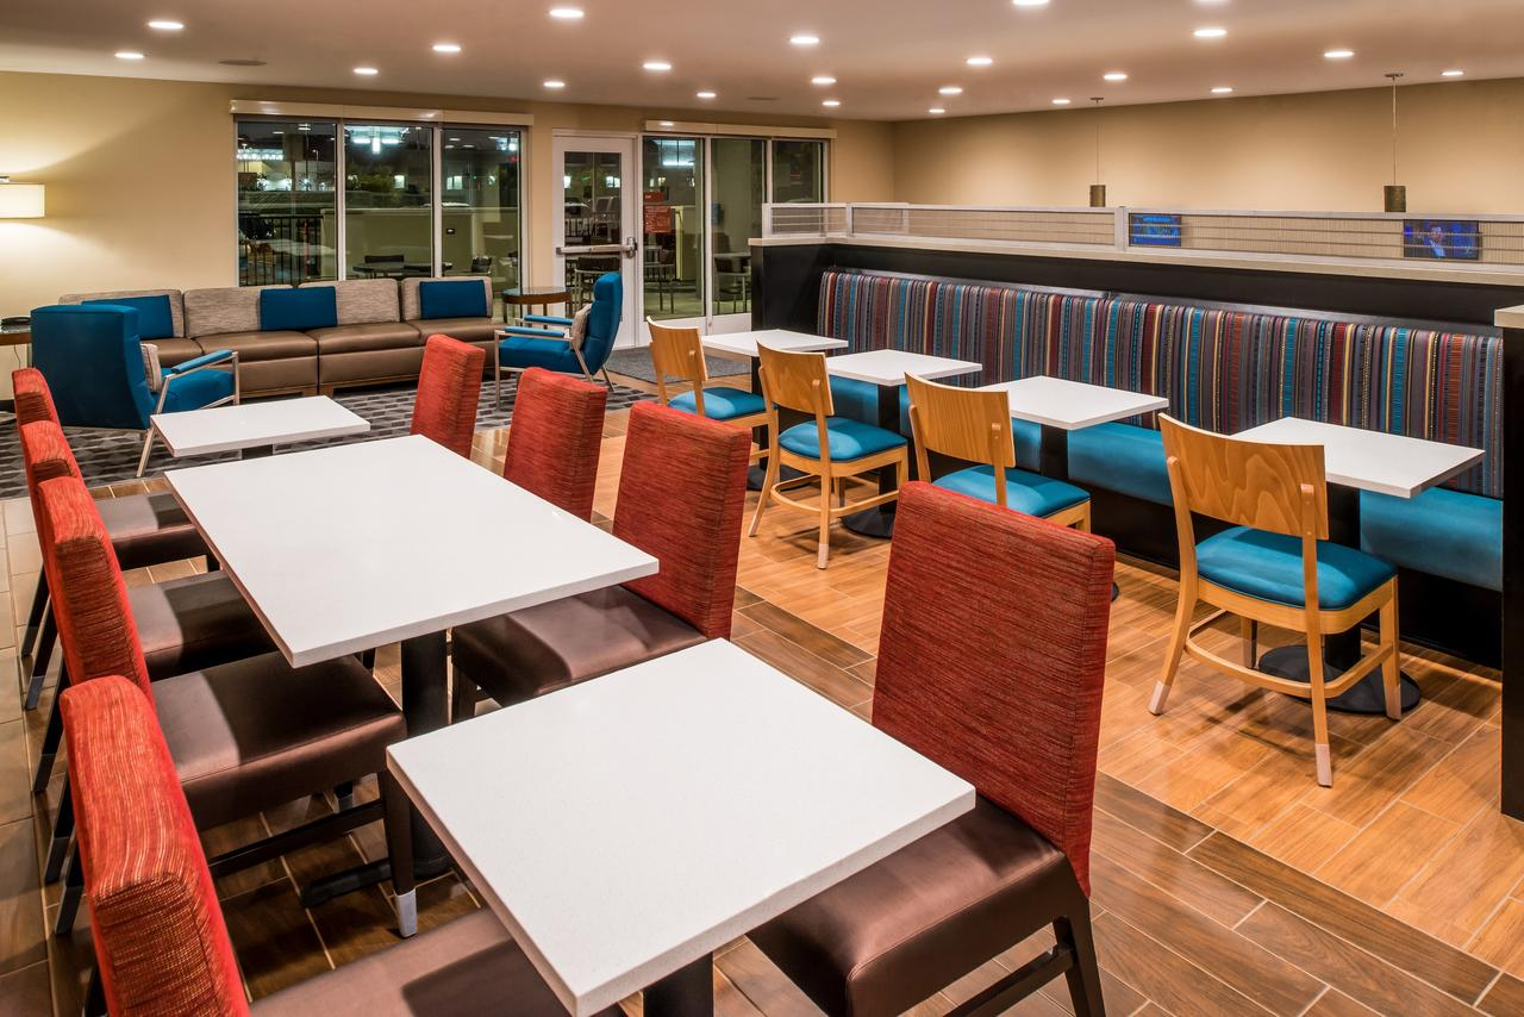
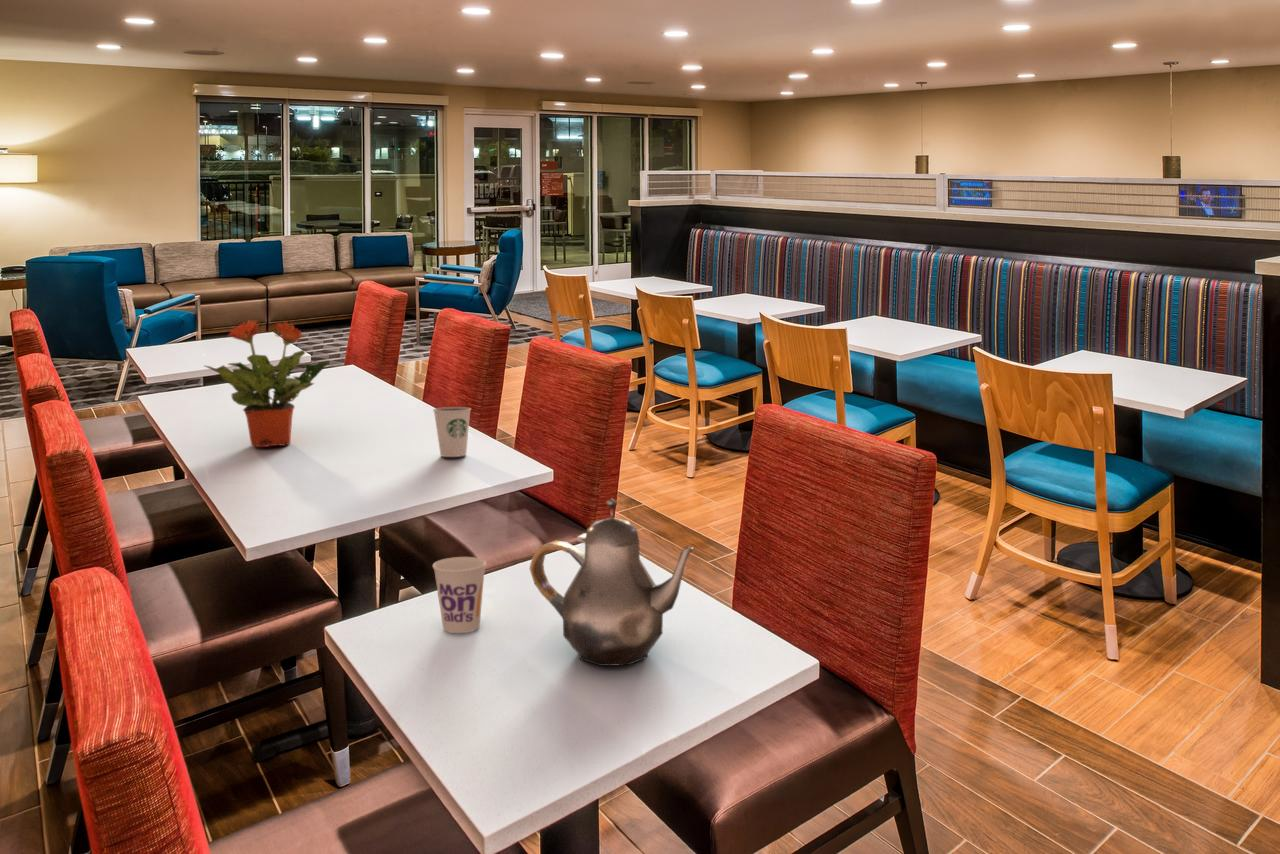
+ cup [432,556,487,634]
+ teapot [528,497,696,667]
+ potted plant [204,319,330,448]
+ dixie cup [432,406,472,458]
